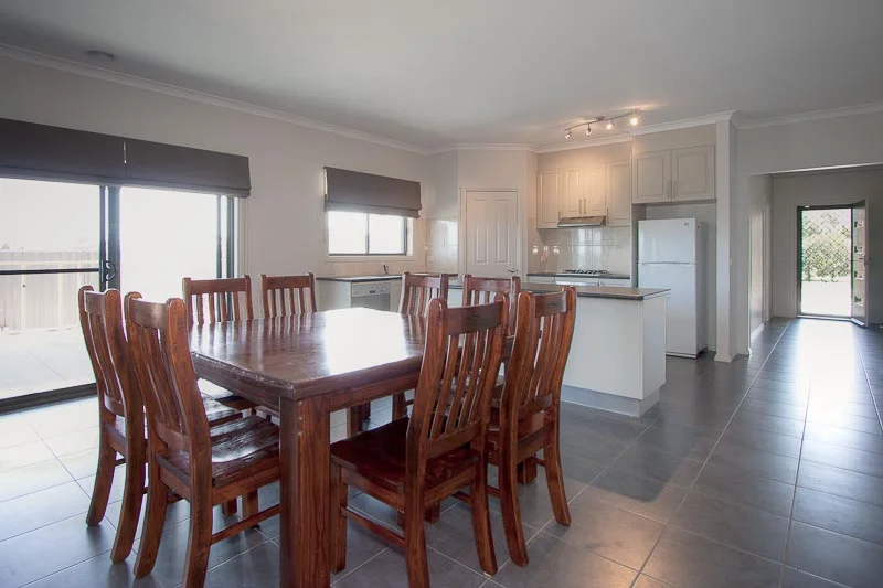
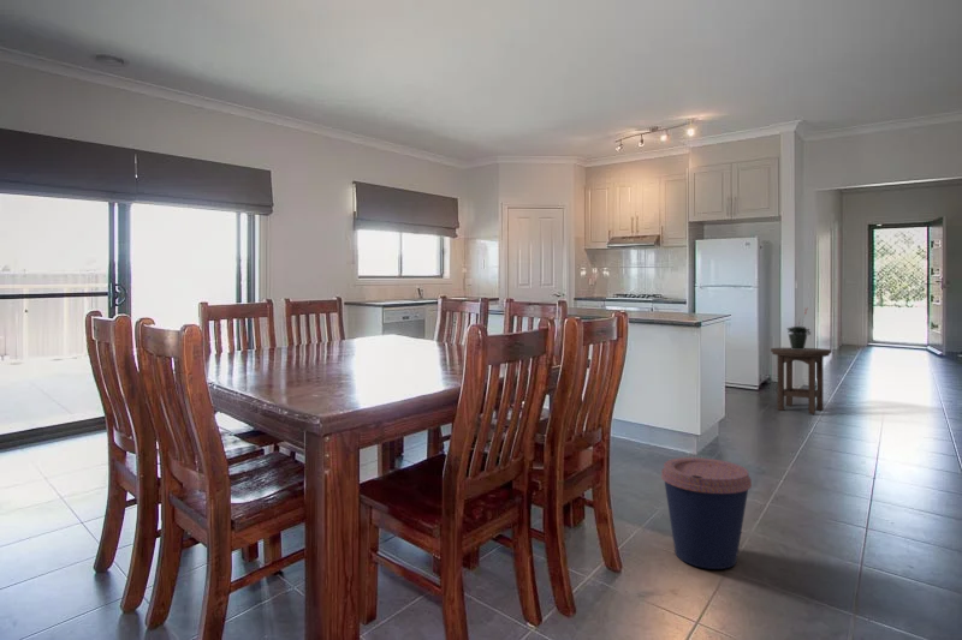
+ potted plant [785,307,812,349]
+ stool [770,347,832,415]
+ coffee cup [660,456,753,570]
